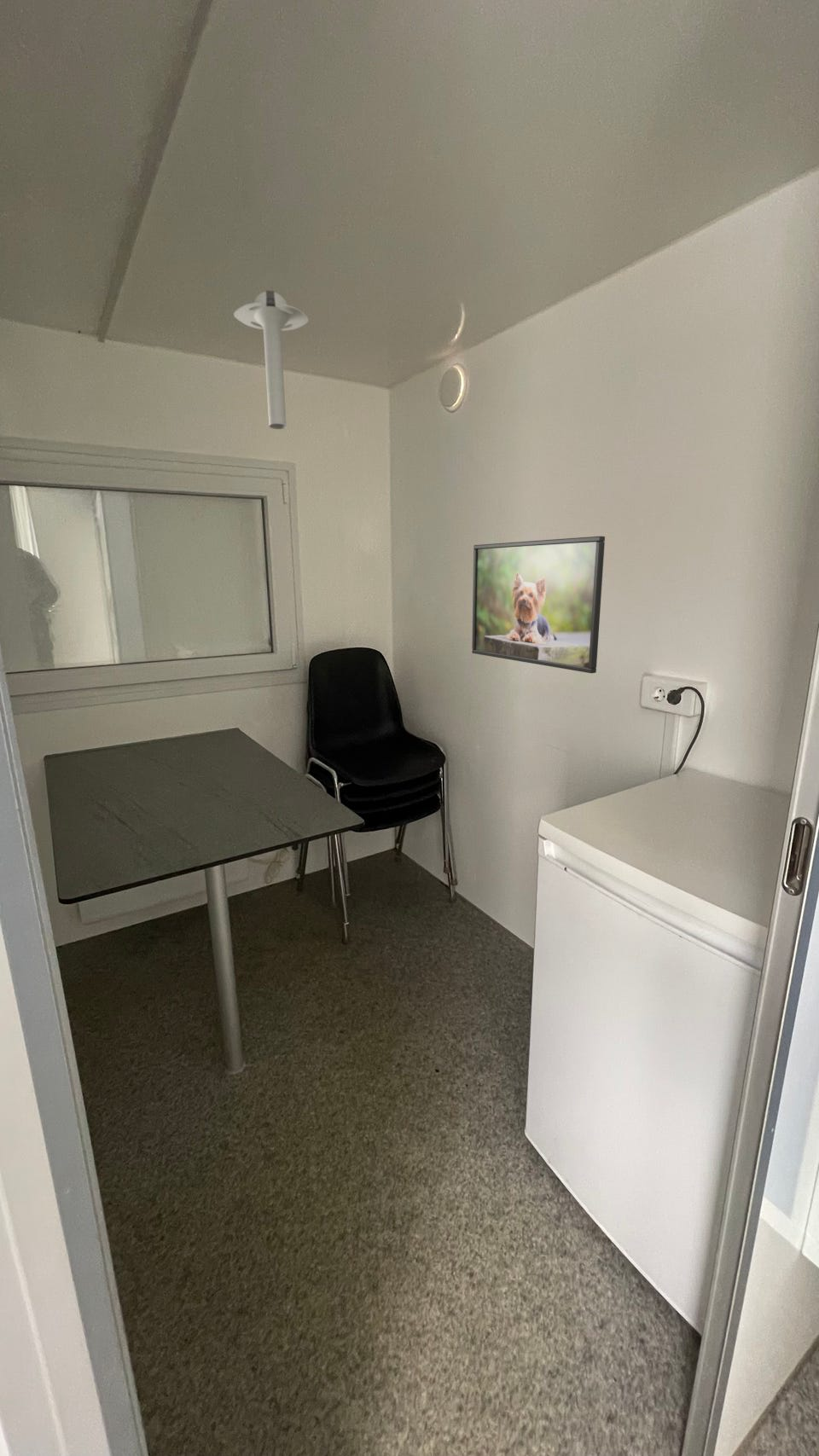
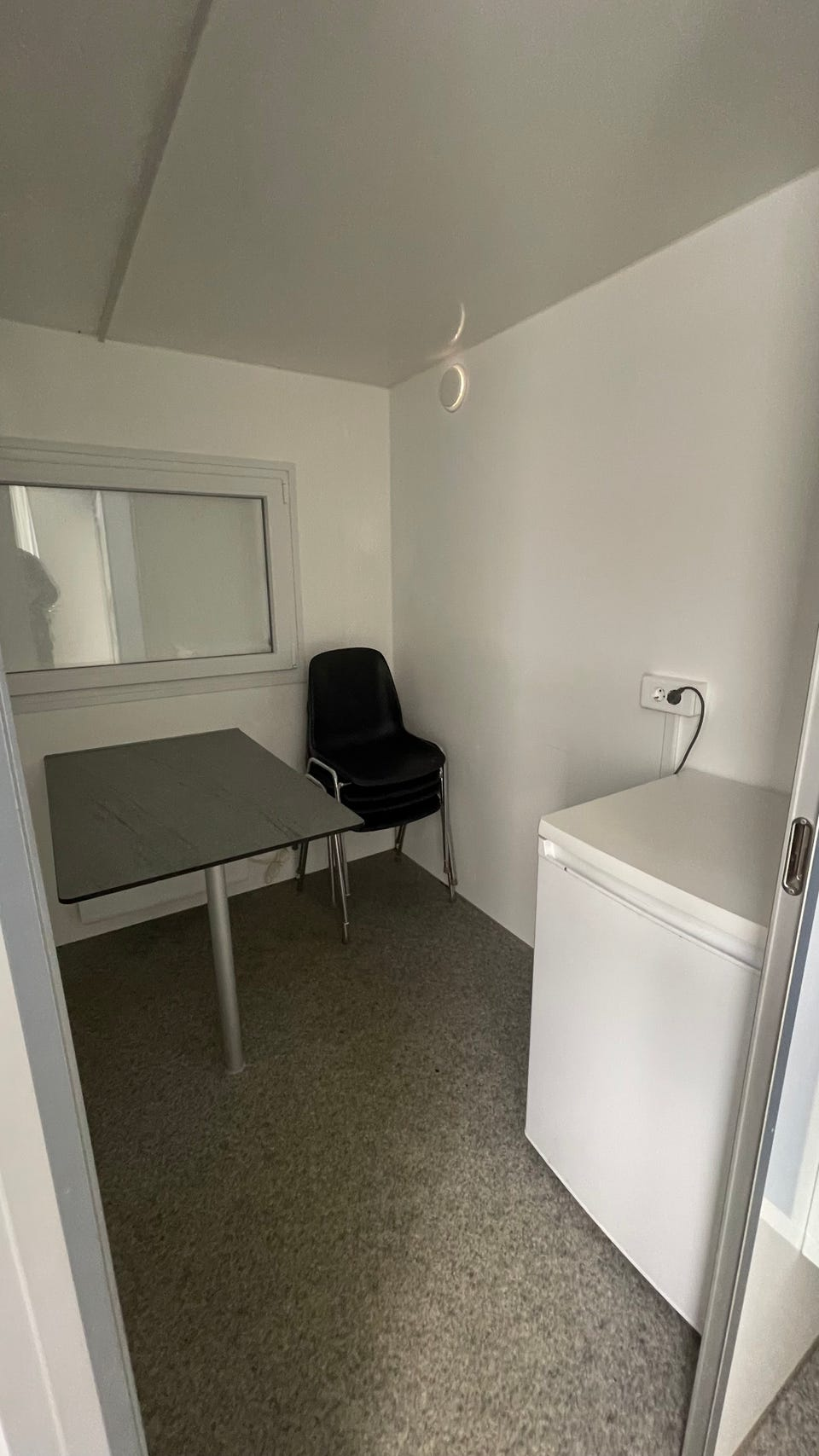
- ceiling light [233,289,310,430]
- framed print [471,536,606,674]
